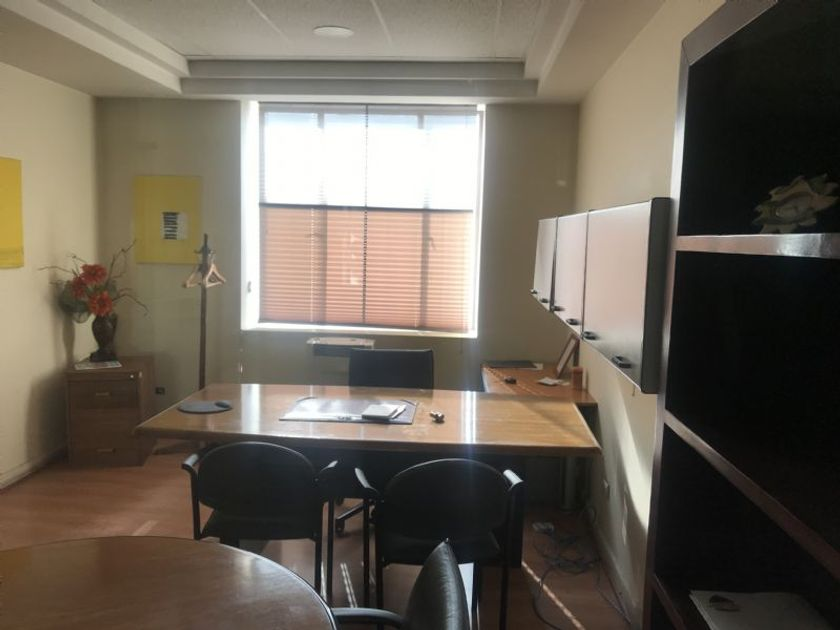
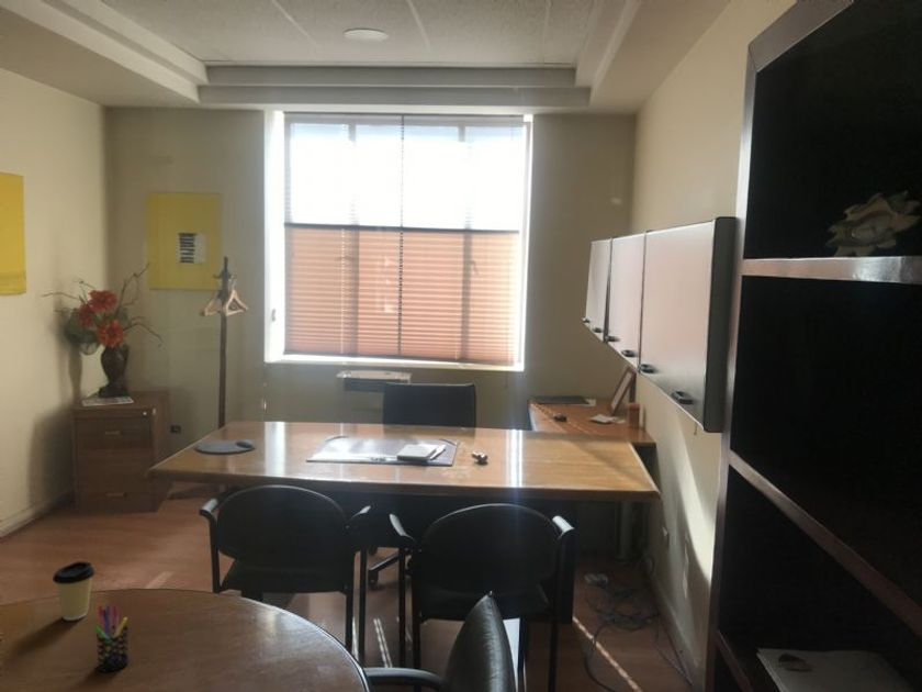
+ coffee cup [52,560,97,622]
+ pen holder [92,604,131,673]
